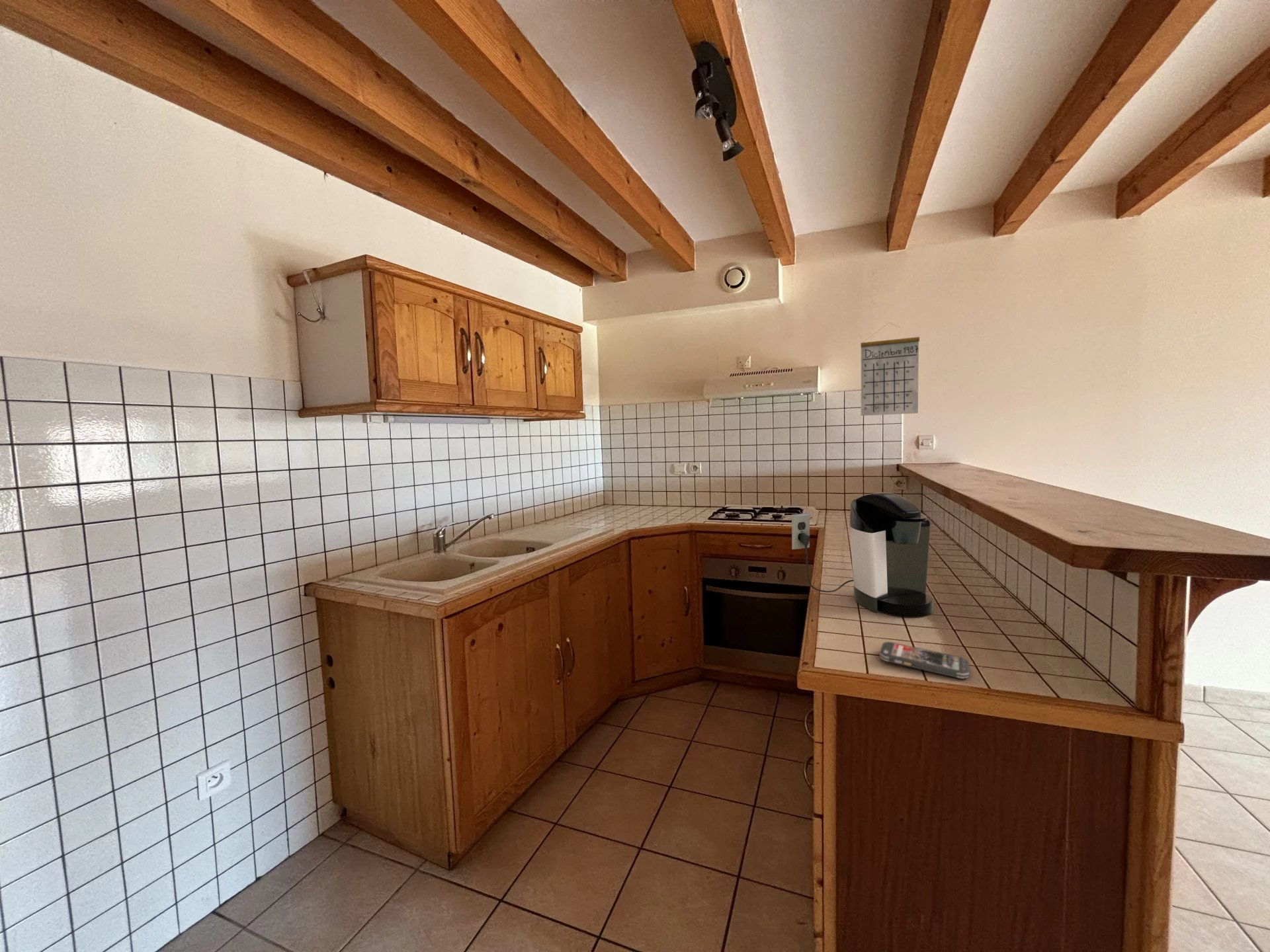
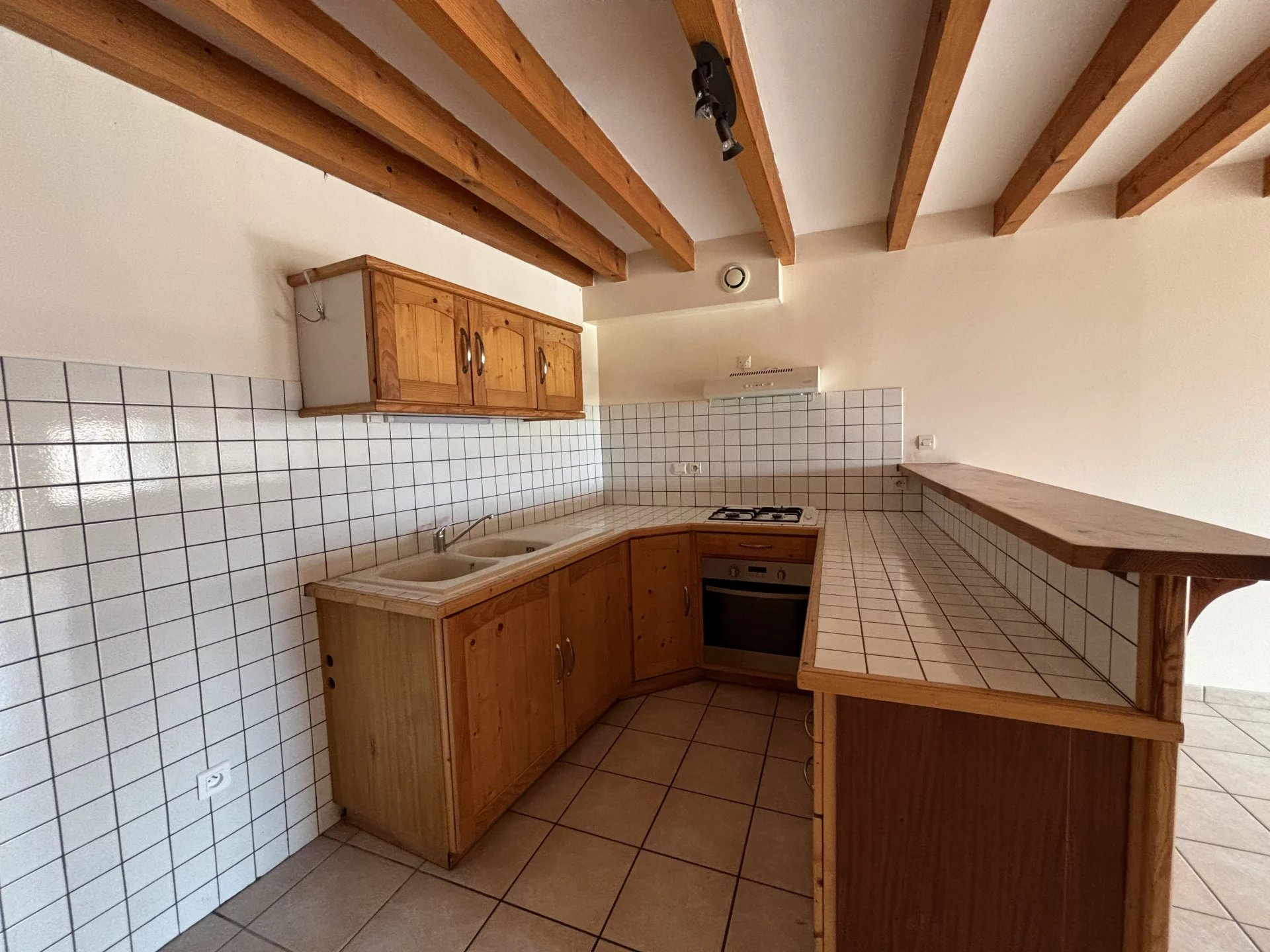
- smartphone [878,641,970,680]
- calendar [860,322,920,416]
- coffee maker [791,492,934,617]
